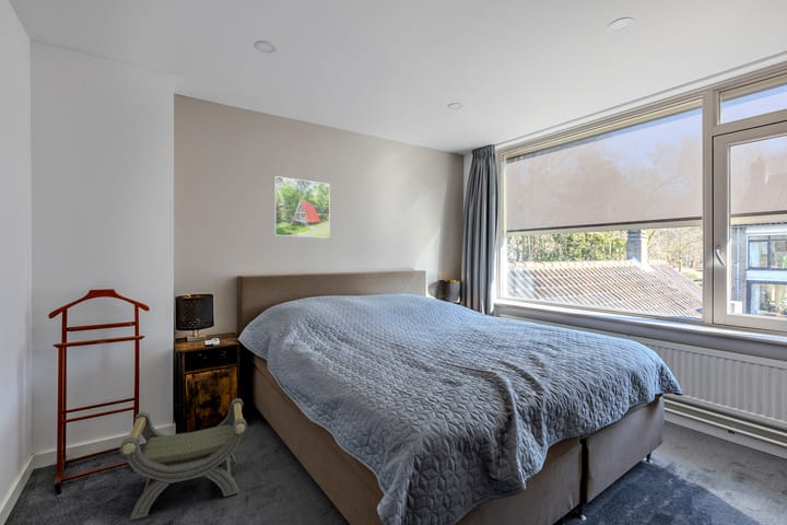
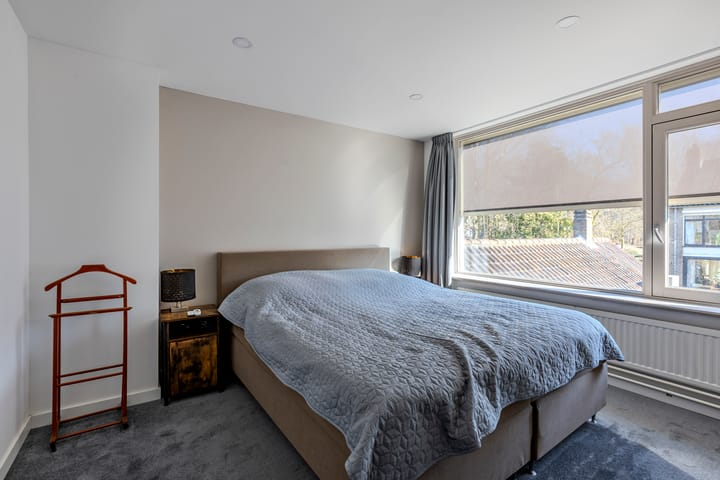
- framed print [273,175,331,240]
- stool [118,397,248,522]
